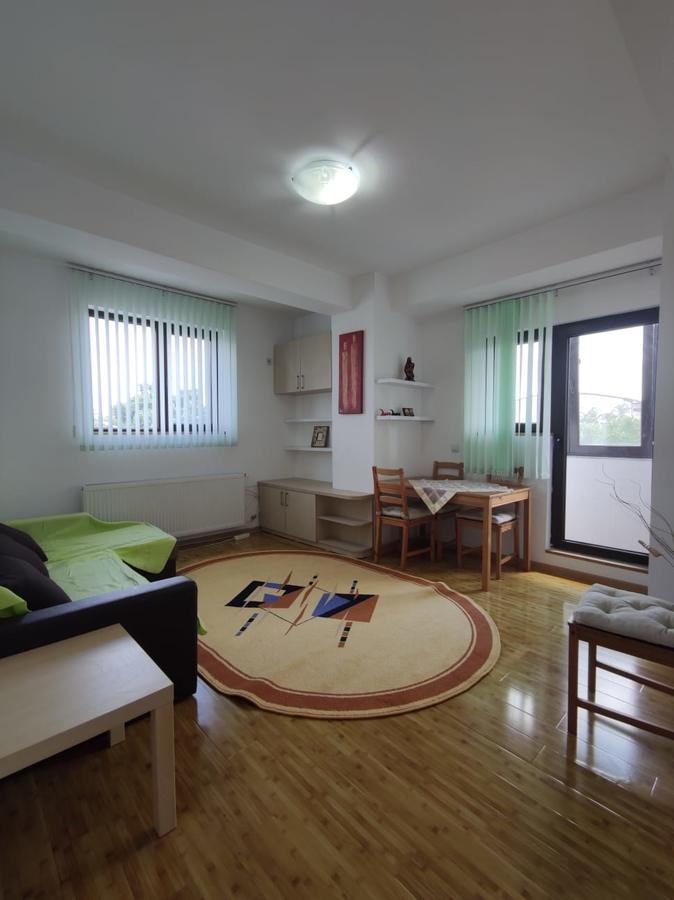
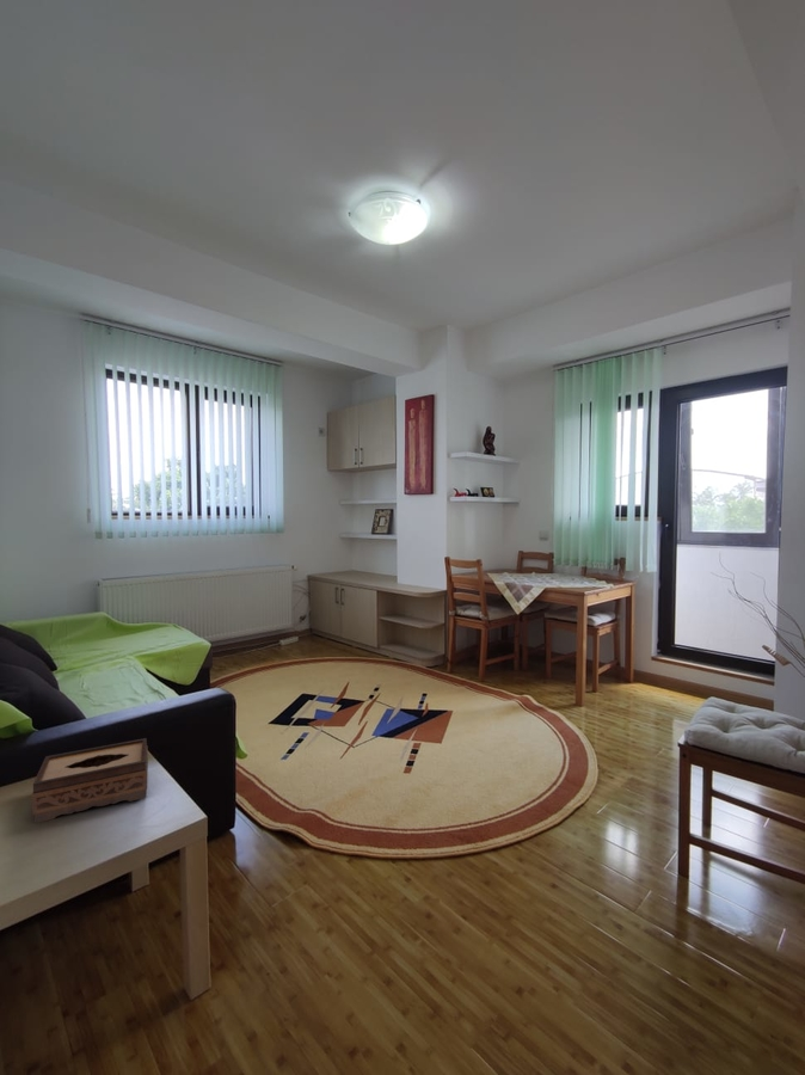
+ tissue box [31,737,149,824]
